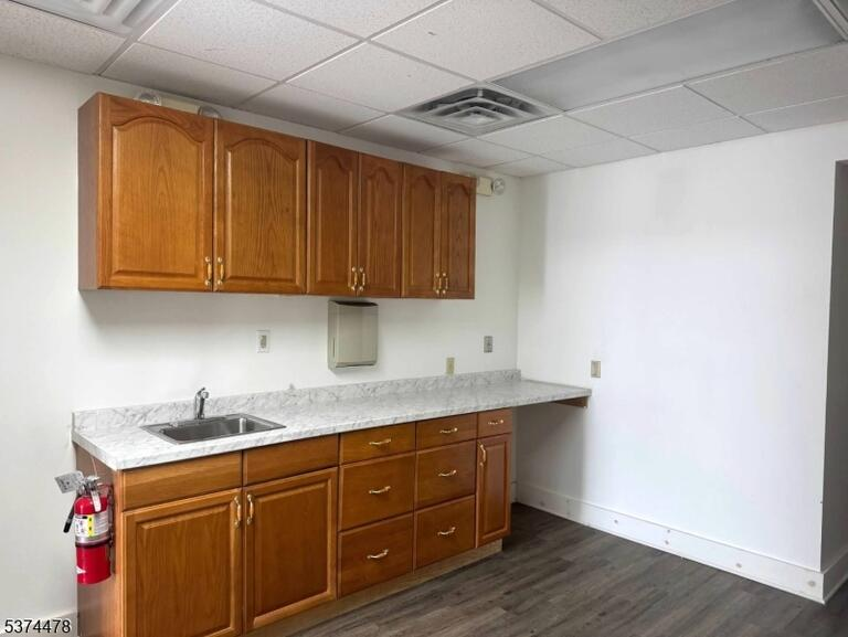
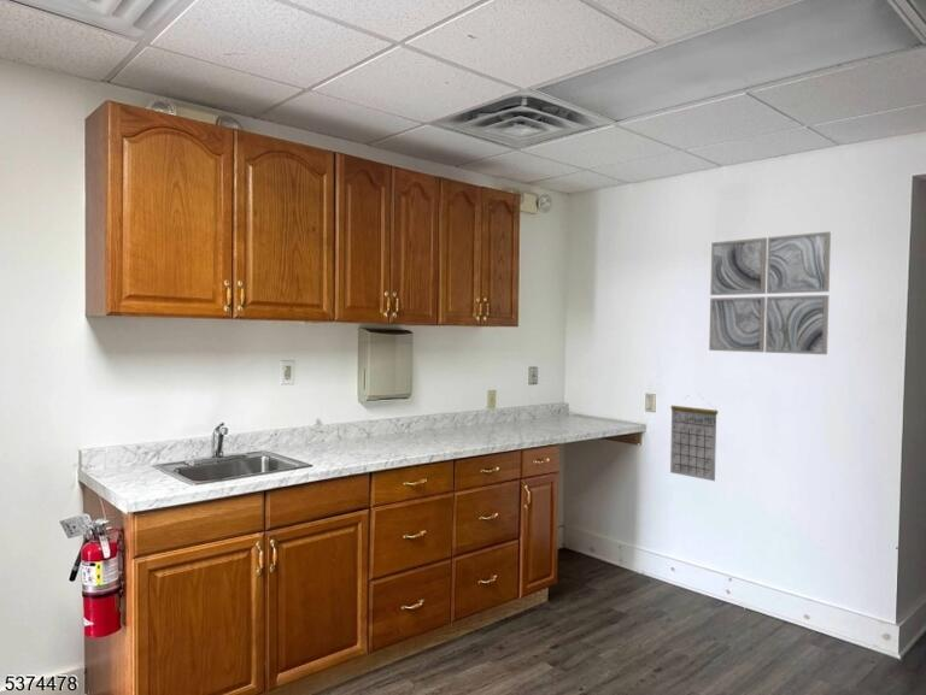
+ calendar [669,395,719,482]
+ wall art [708,230,832,355]
